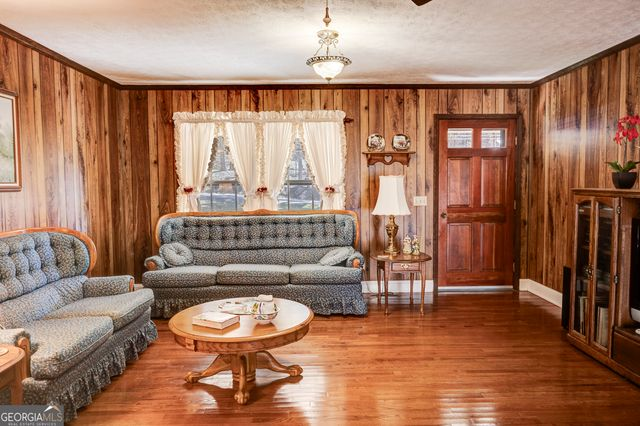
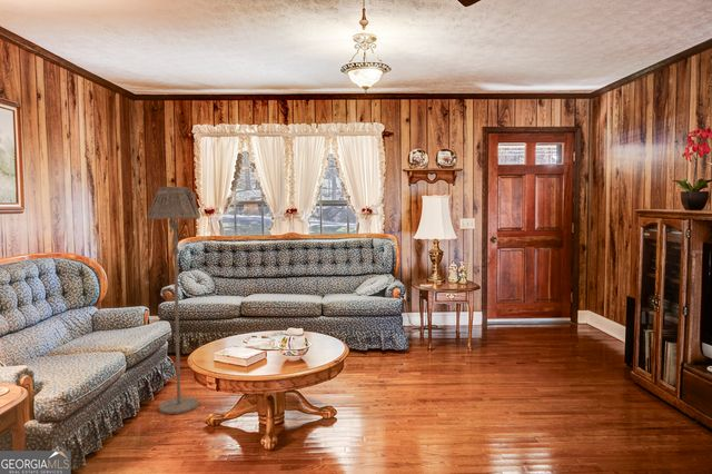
+ floor lamp [147,186,201,415]
